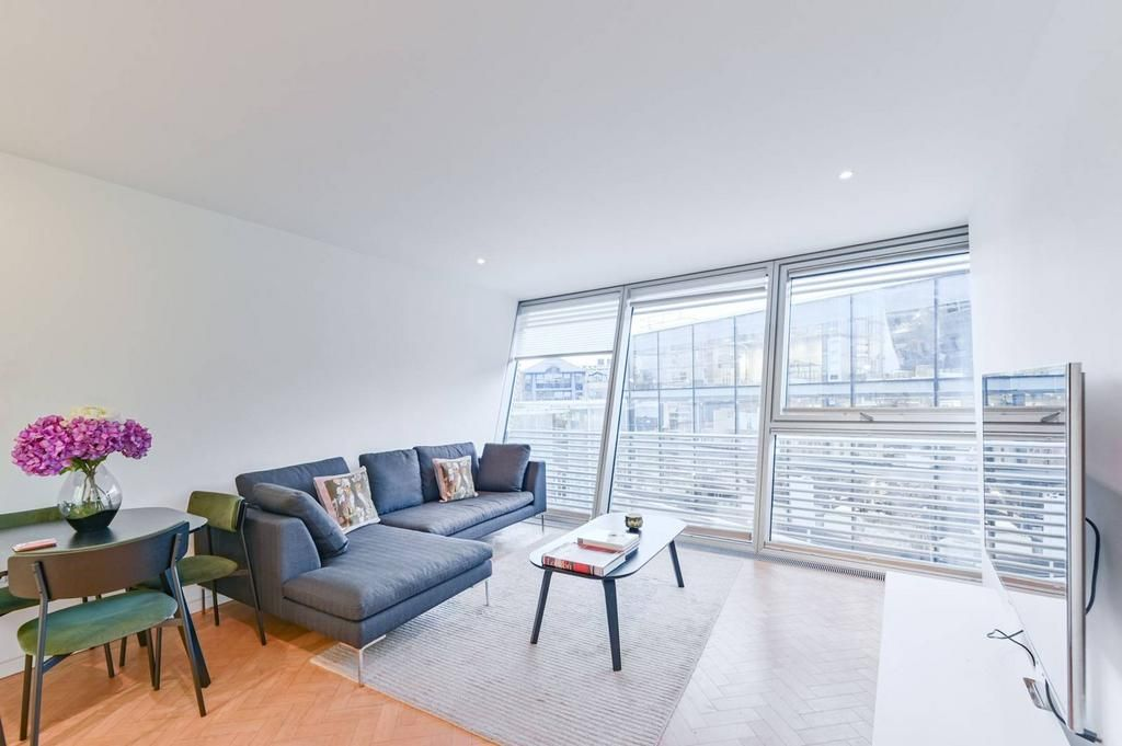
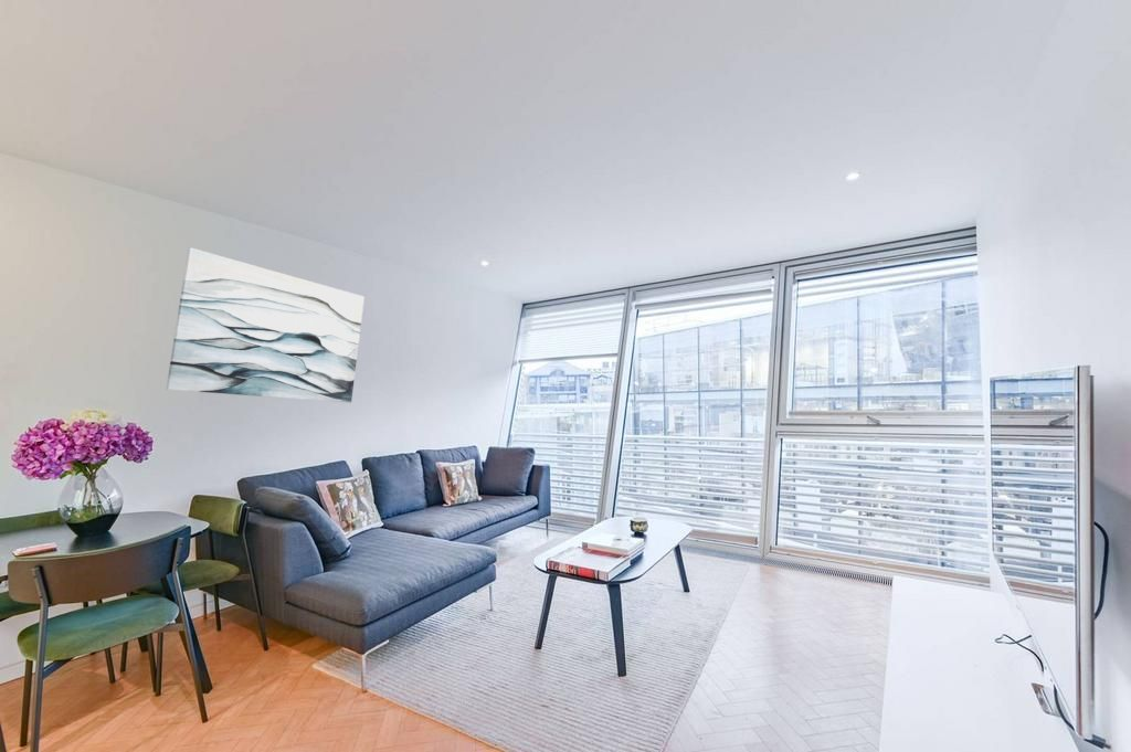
+ wall art [166,246,366,404]
